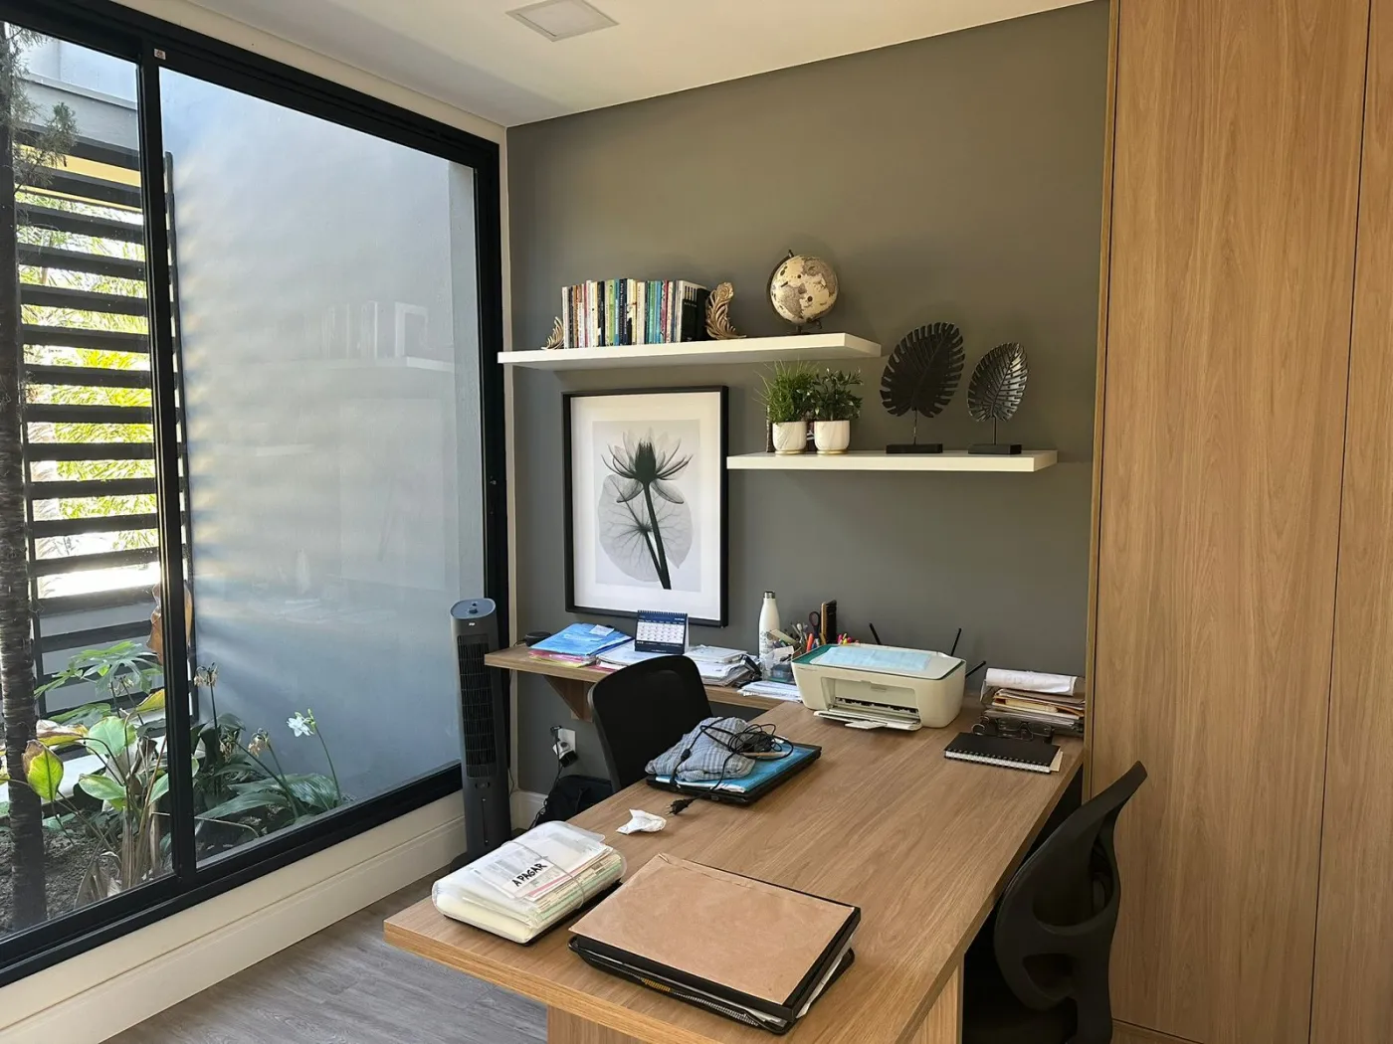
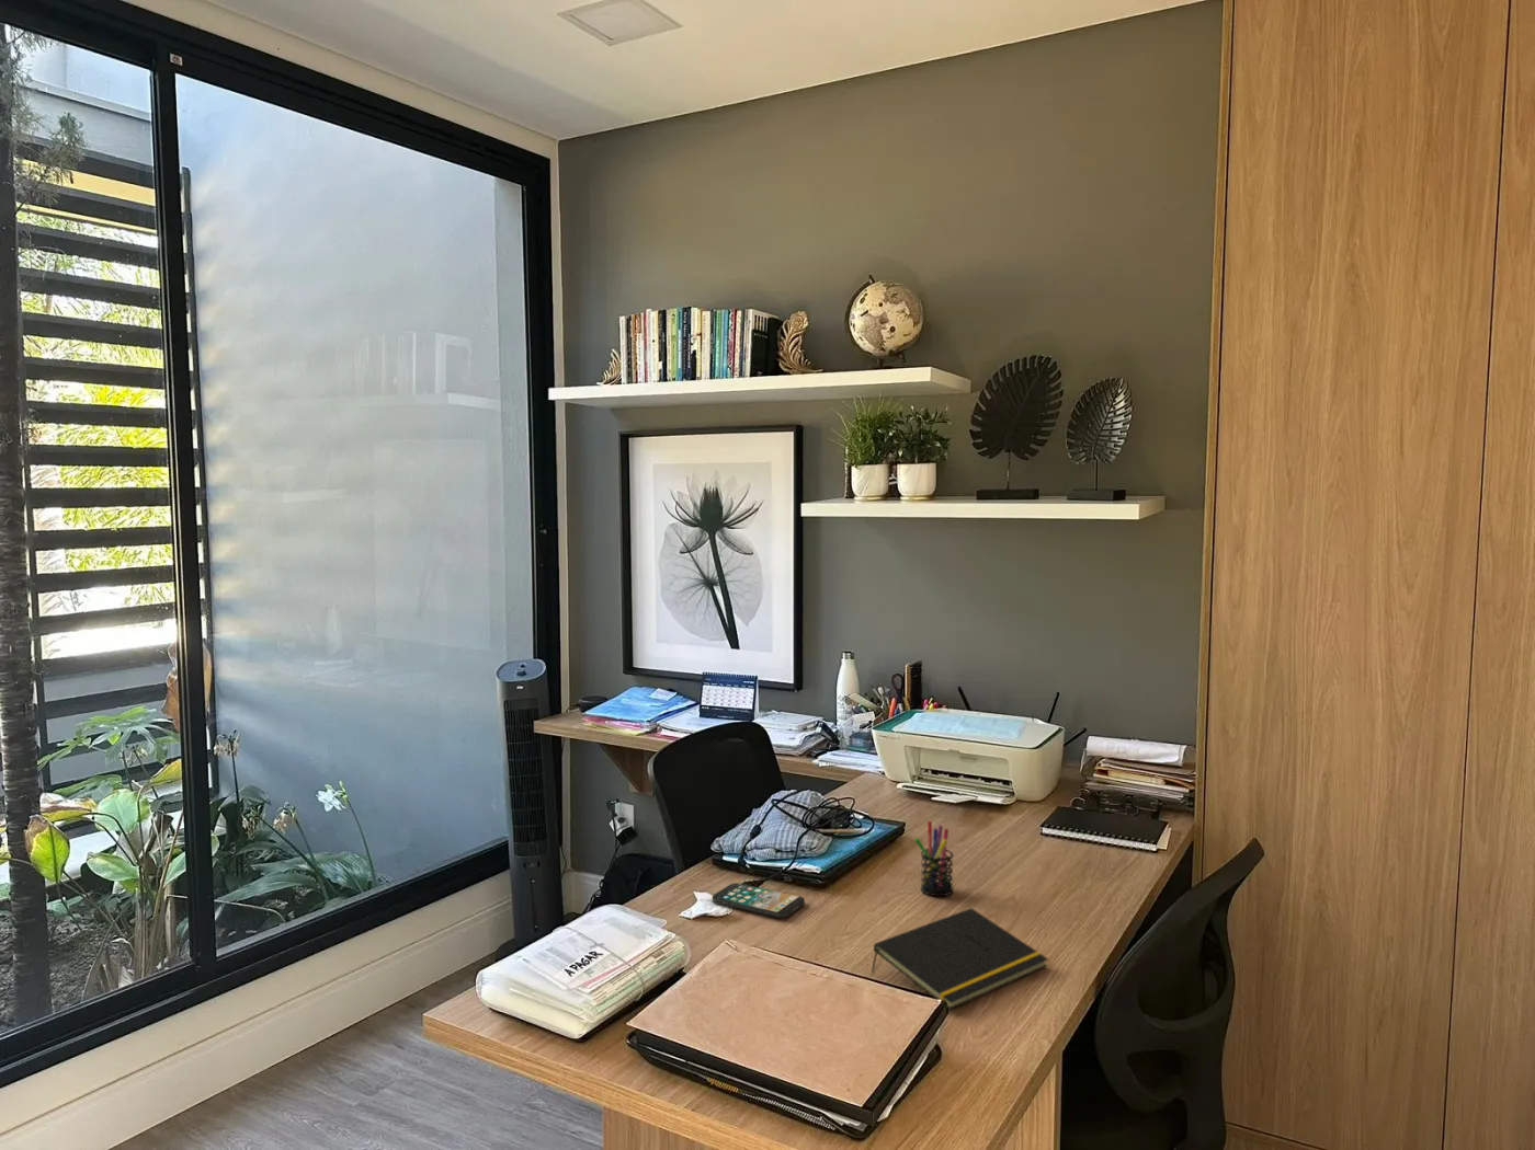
+ pen holder [914,820,955,898]
+ smartphone [712,882,806,918]
+ notepad [870,907,1049,1011]
